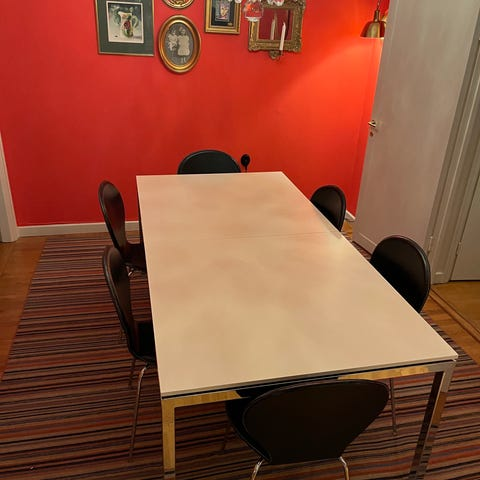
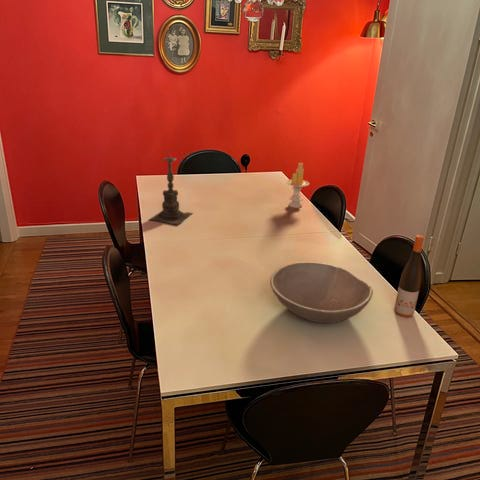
+ candle holder [148,147,194,226]
+ wine bottle [393,234,425,318]
+ bowl [269,261,374,324]
+ candle [285,162,310,209]
